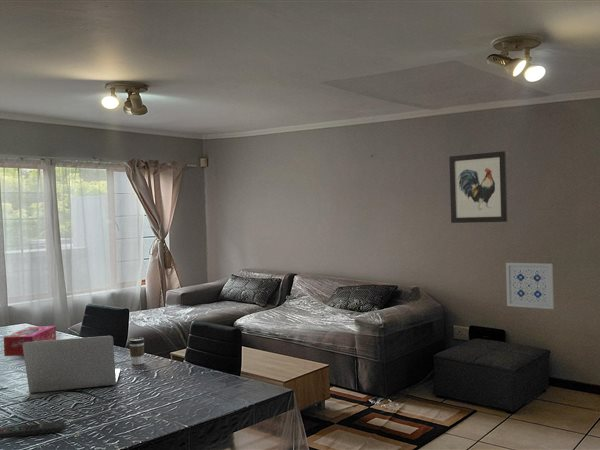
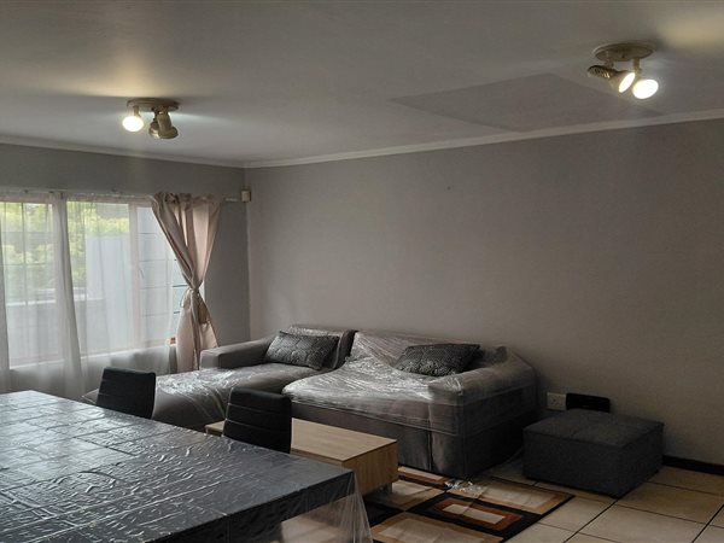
- laptop [23,335,121,394]
- wall art [448,150,509,224]
- wall art [505,262,555,310]
- remote control [0,420,66,439]
- coffee cup [128,337,146,366]
- tissue box [3,325,57,357]
